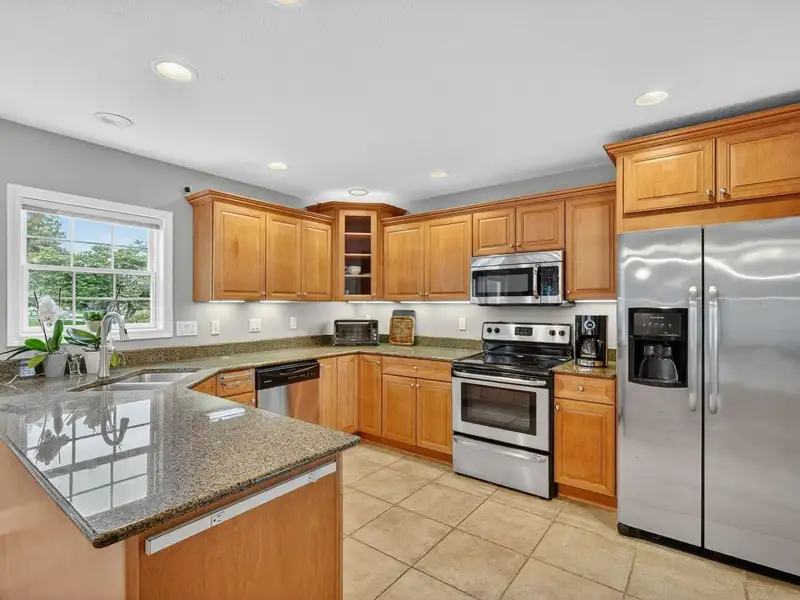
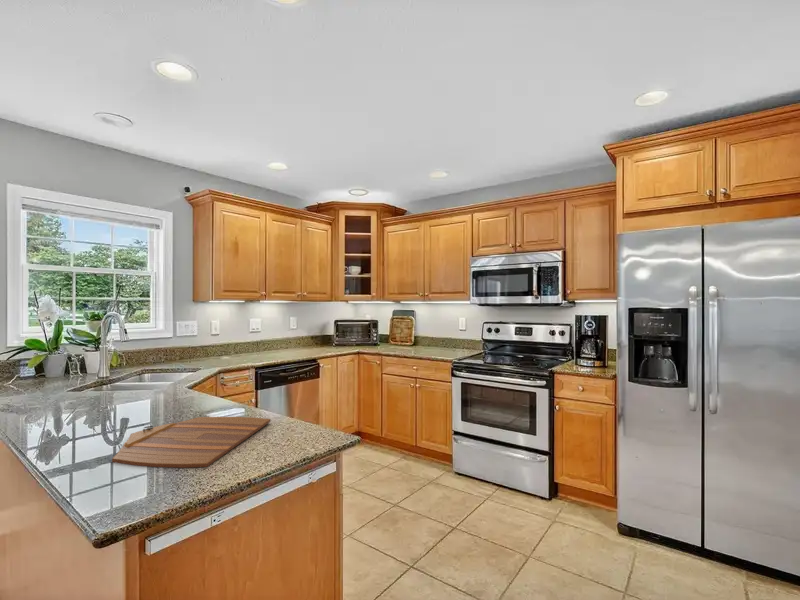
+ cutting board [111,416,272,469]
